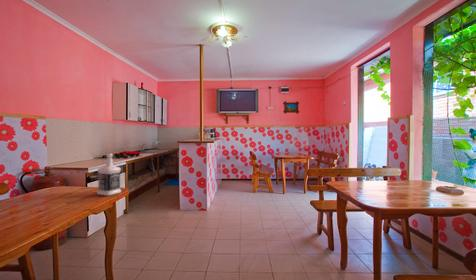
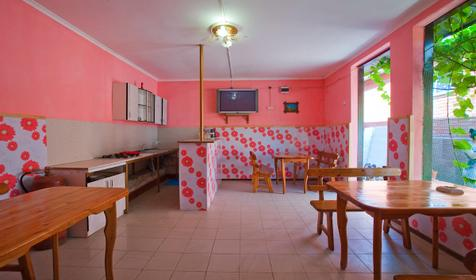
- bottle [96,153,122,197]
